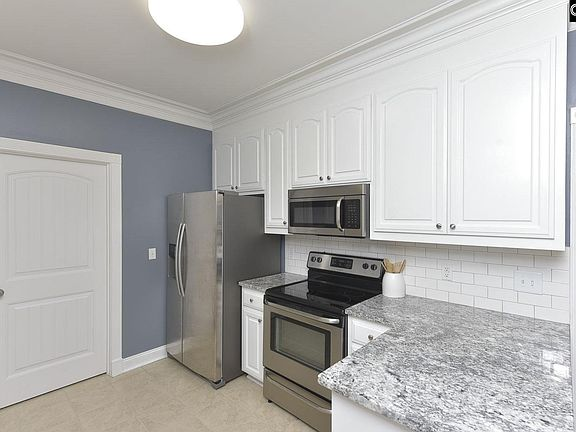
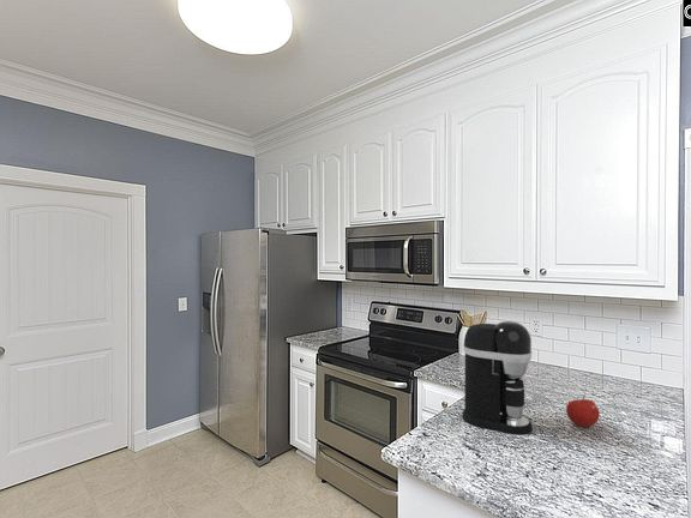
+ coffee maker [461,320,534,436]
+ fruit [565,394,601,428]
